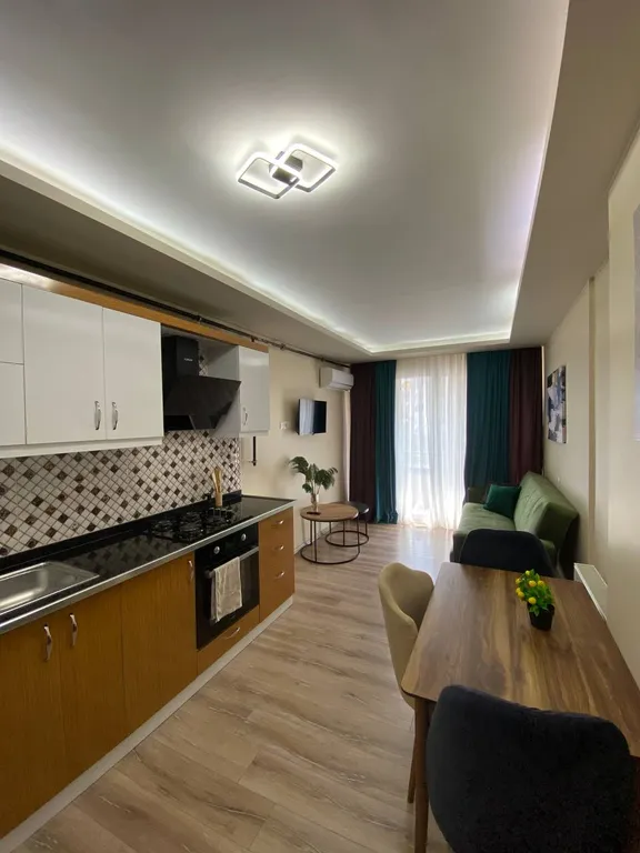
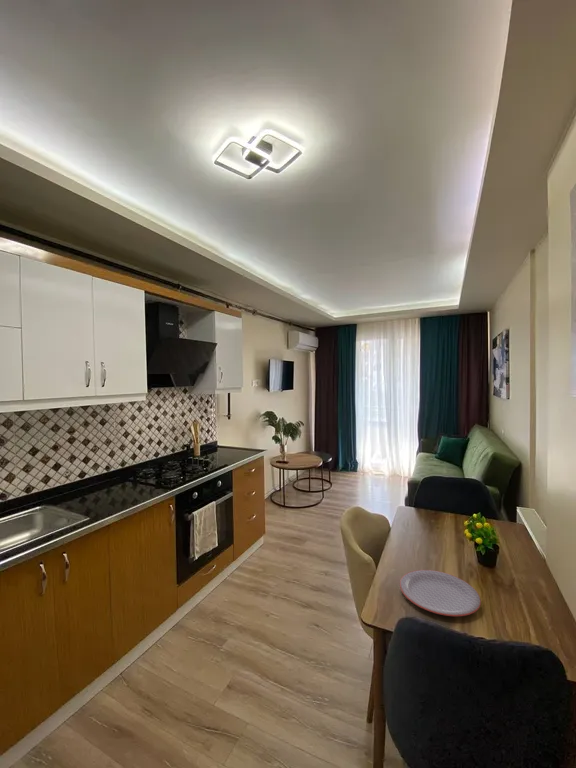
+ plate [399,569,482,617]
